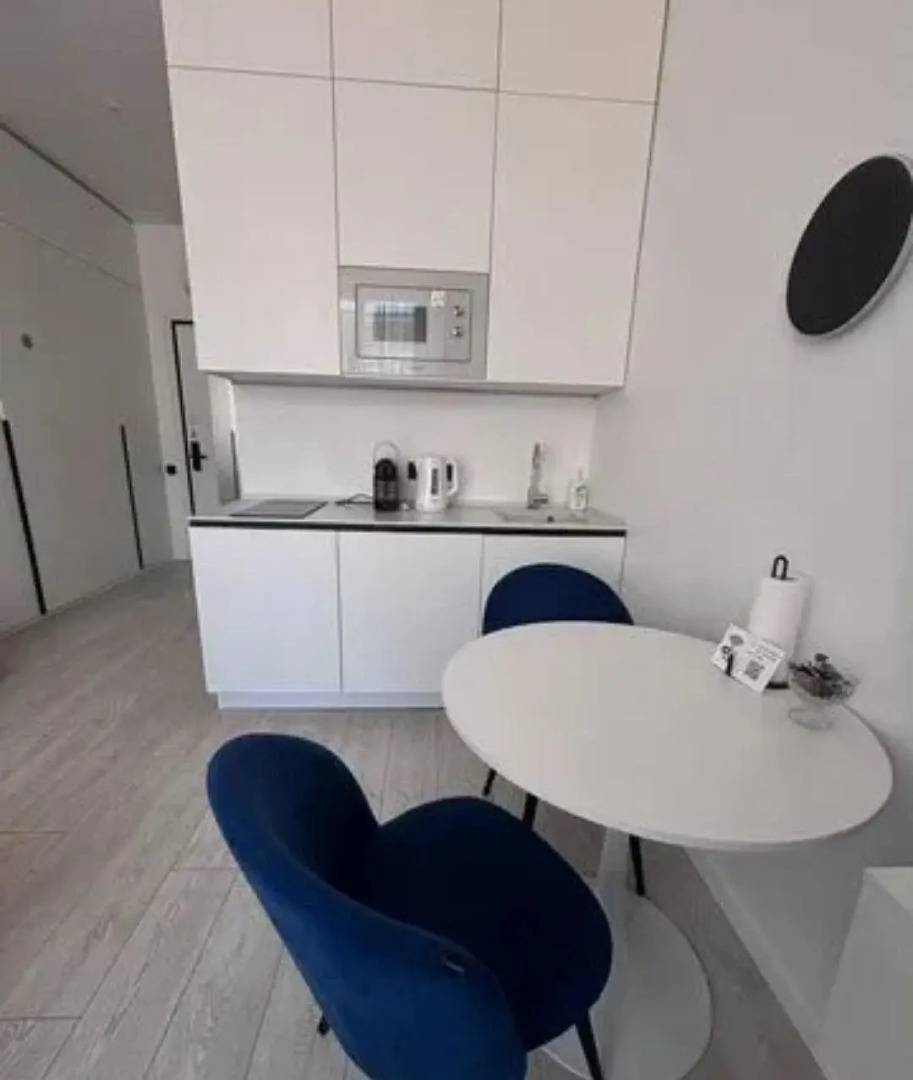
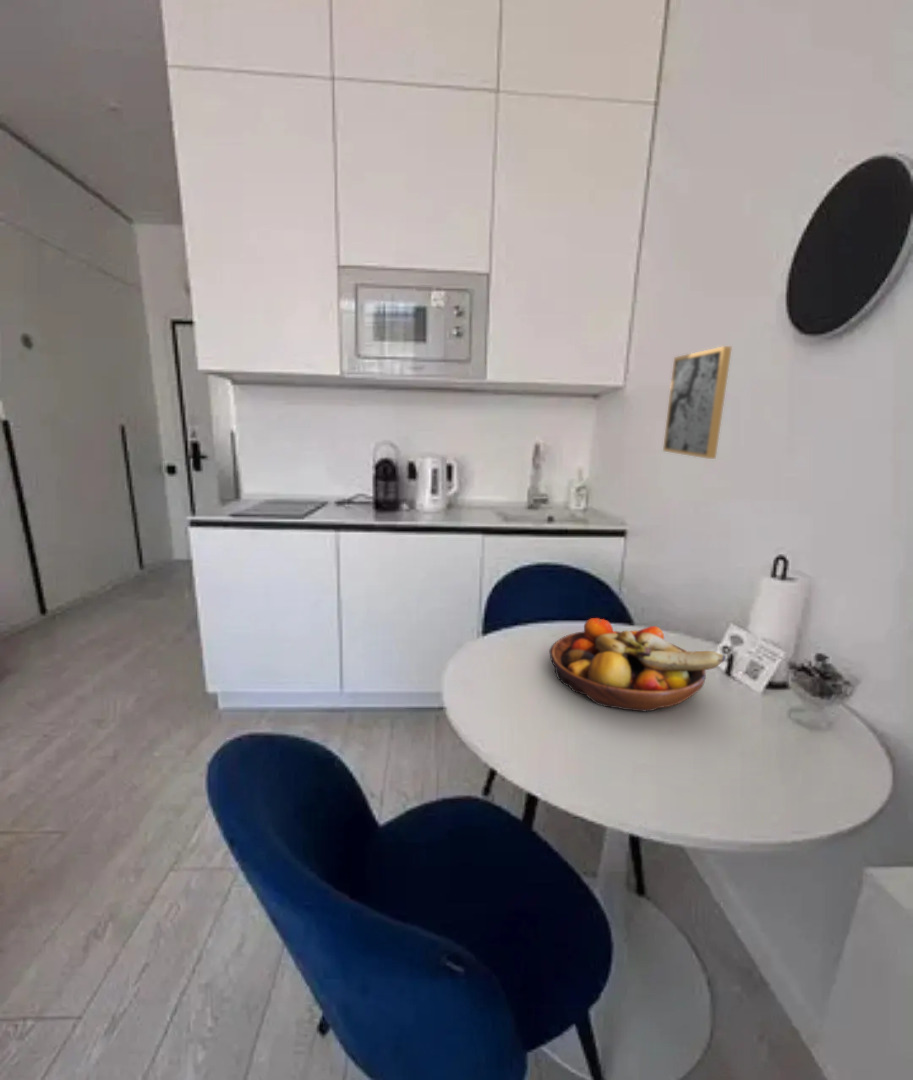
+ wall art [662,345,733,460]
+ fruit bowl [548,617,726,713]
